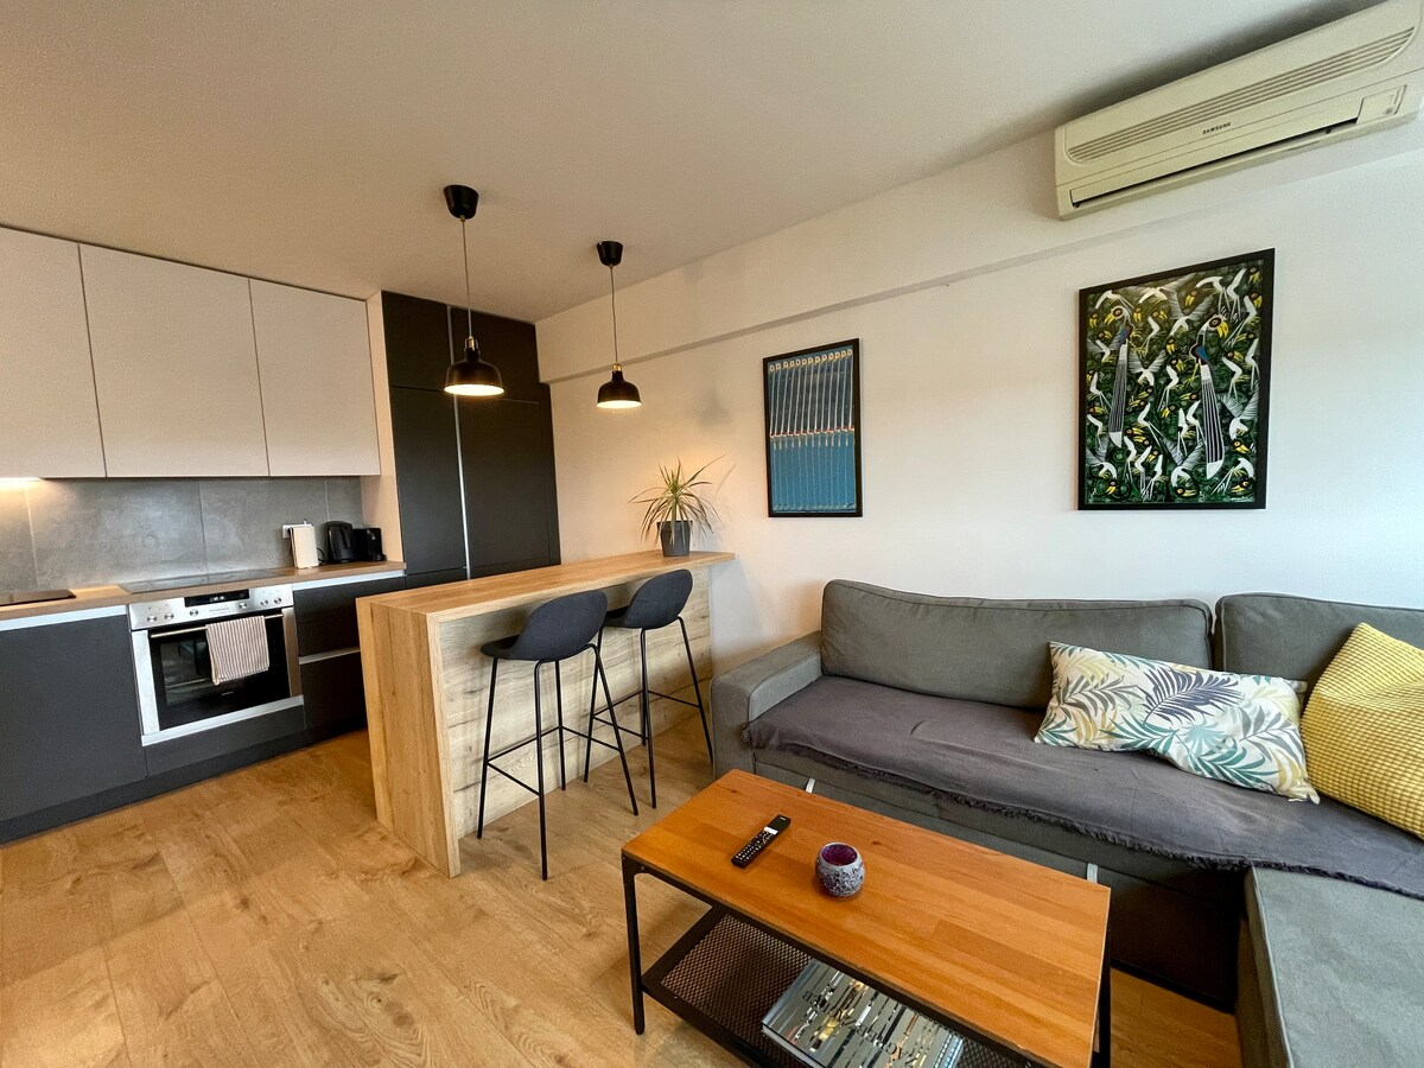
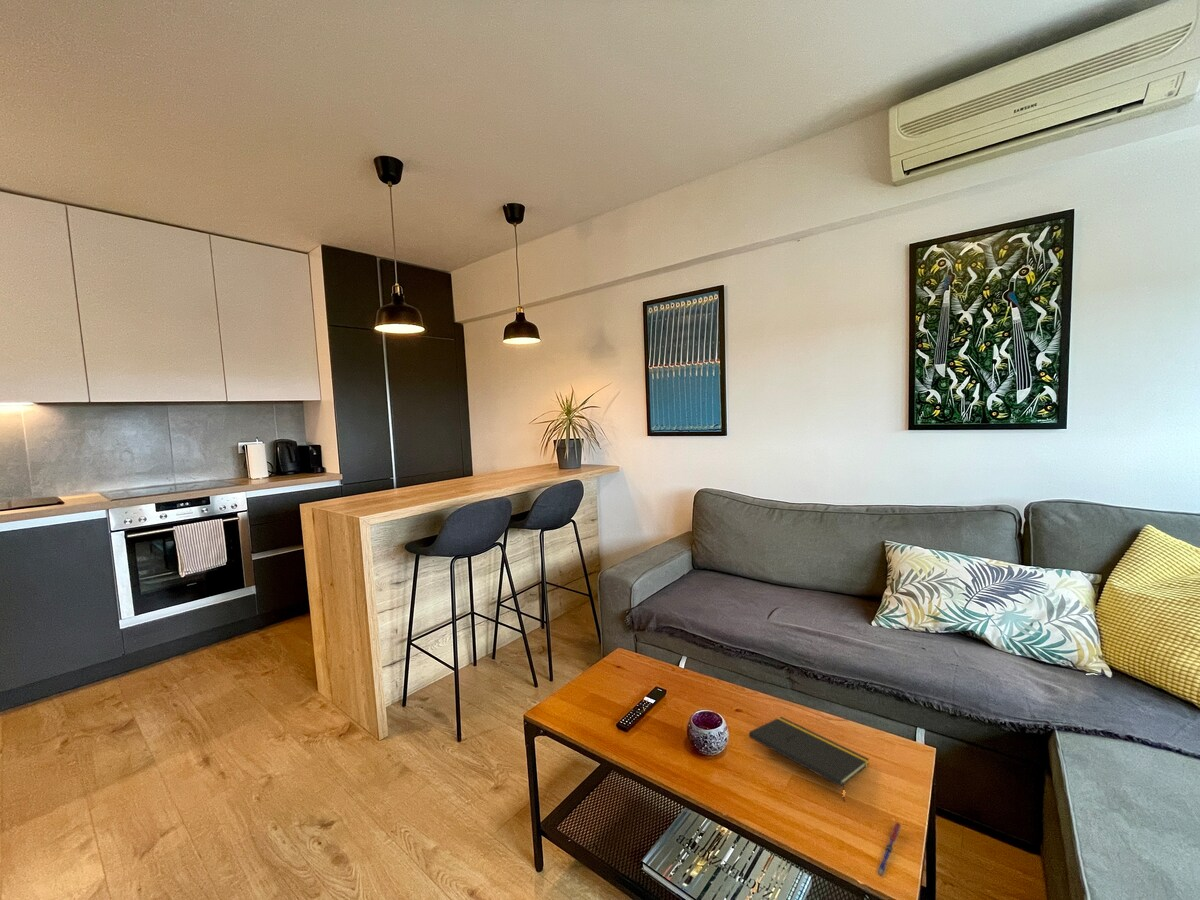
+ pen [875,821,903,877]
+ notepad [748,716,870,803]
